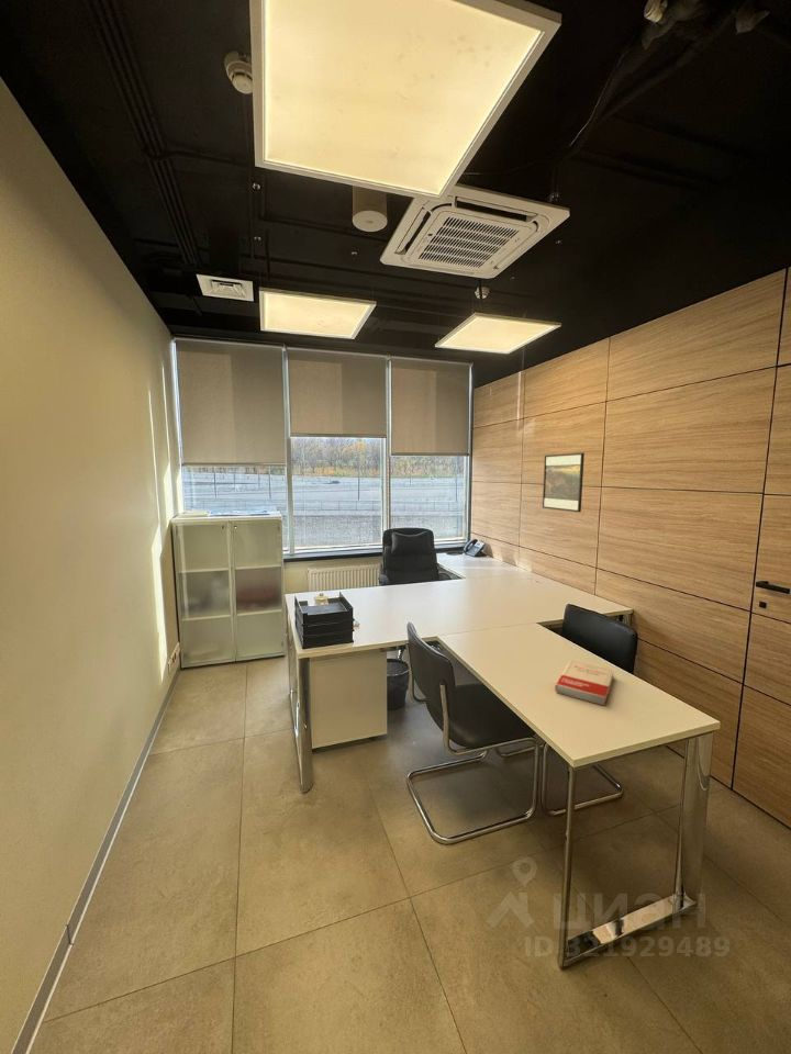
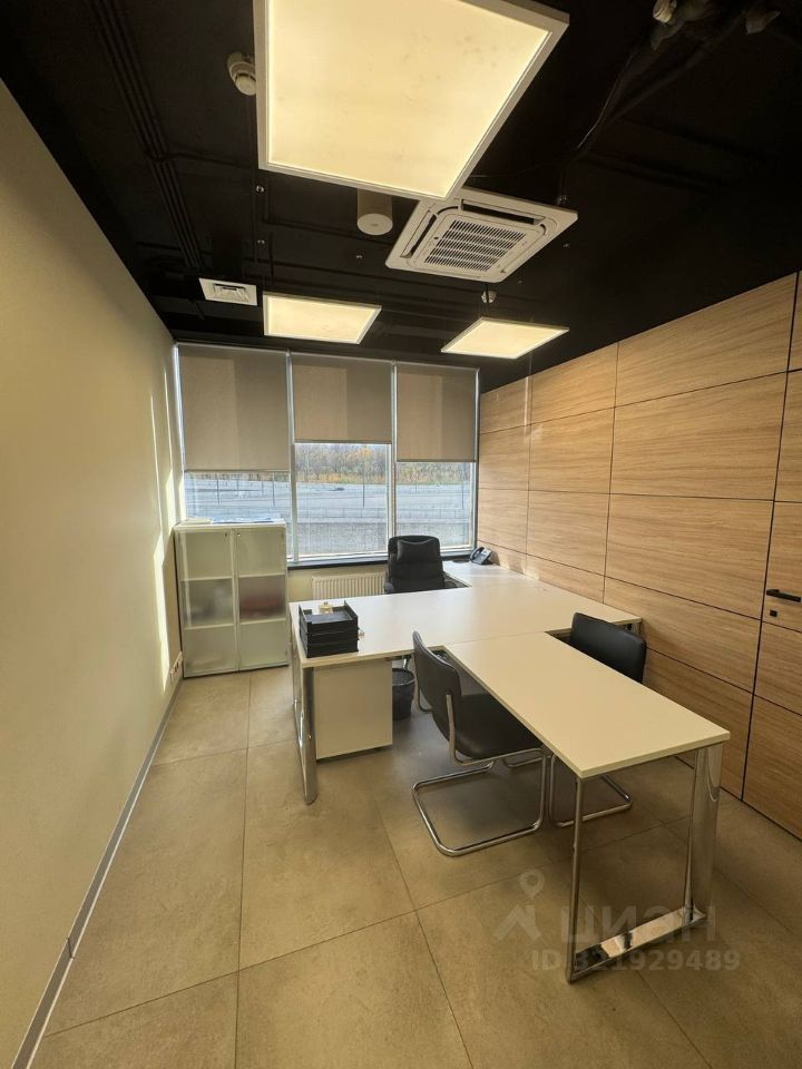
- book [554,659,615,706]
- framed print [542,451,586,513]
